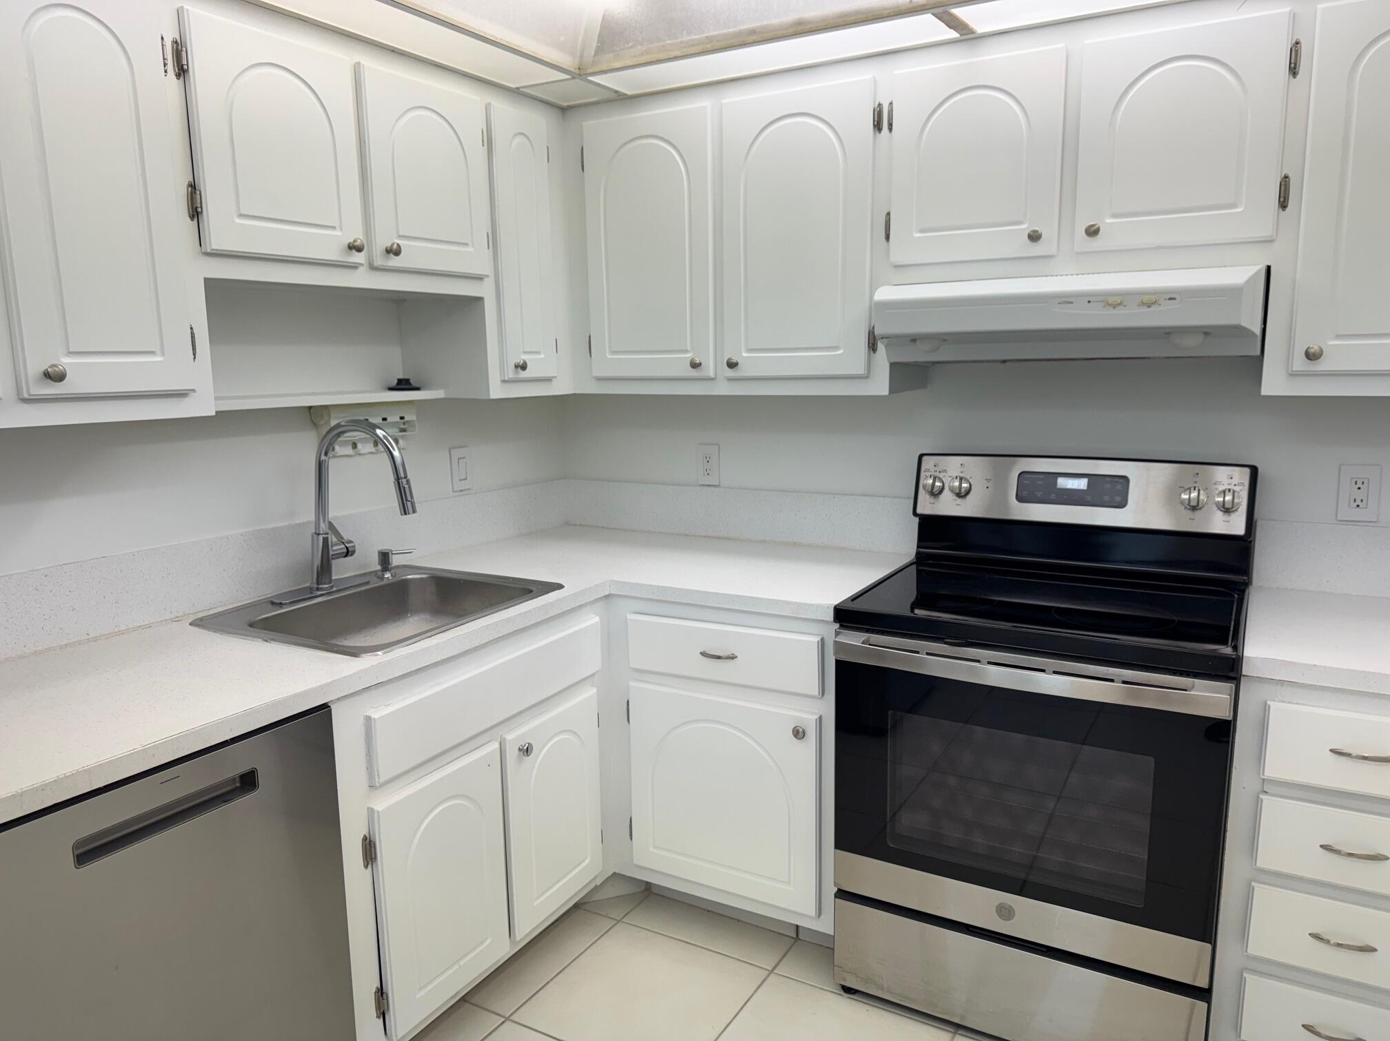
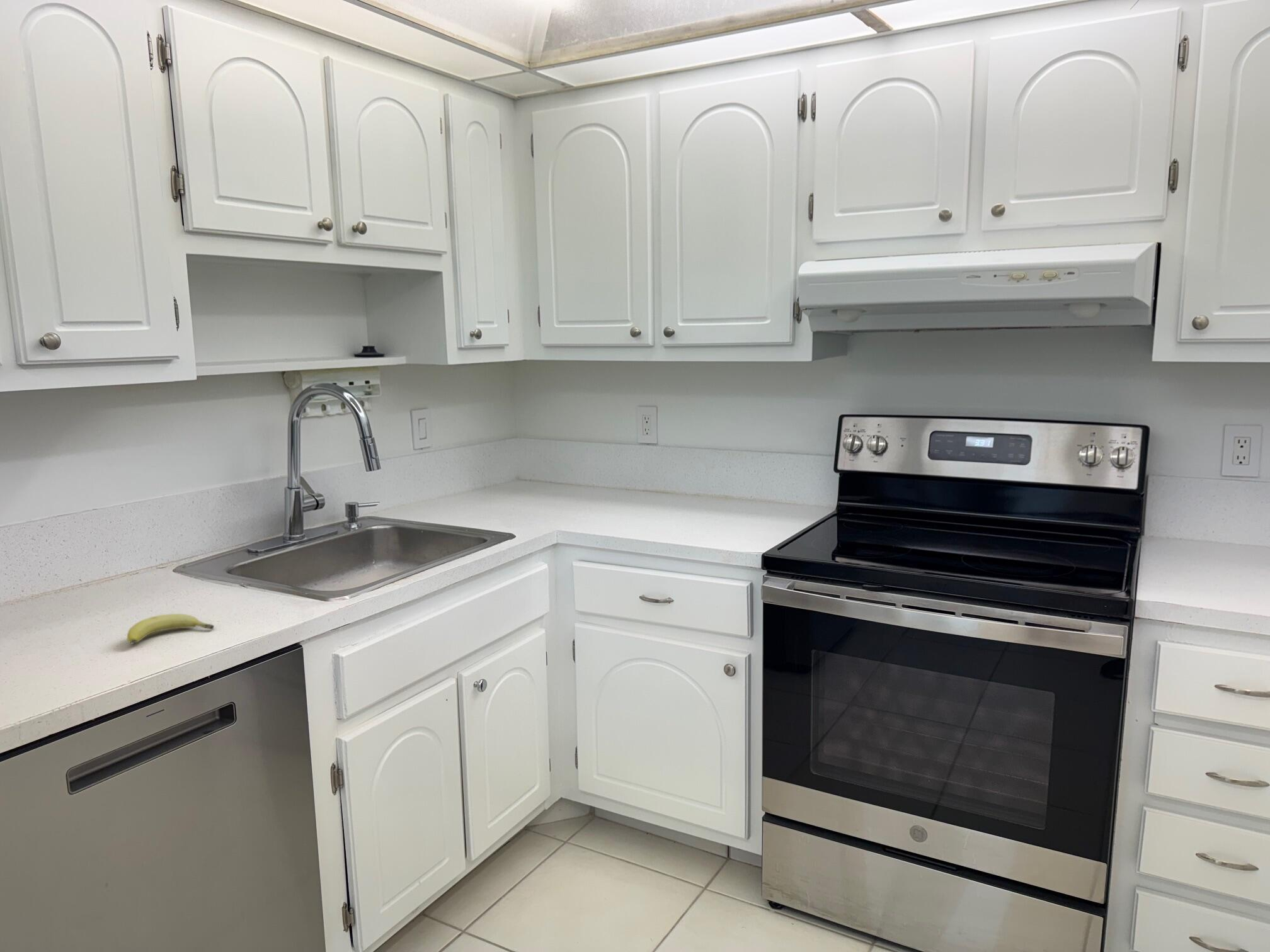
+ fruit [127,613,215,645]
